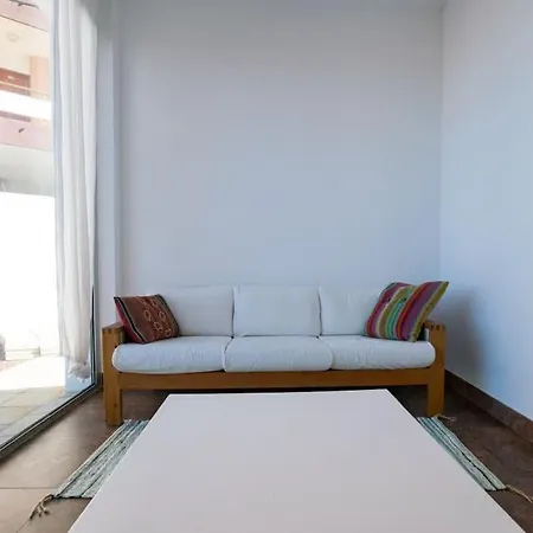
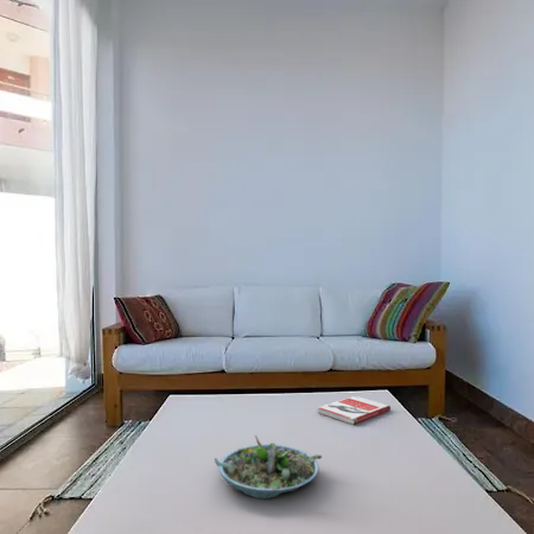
+ succulent planter [214,434,323,500]
+ book [317,395,392,426]
